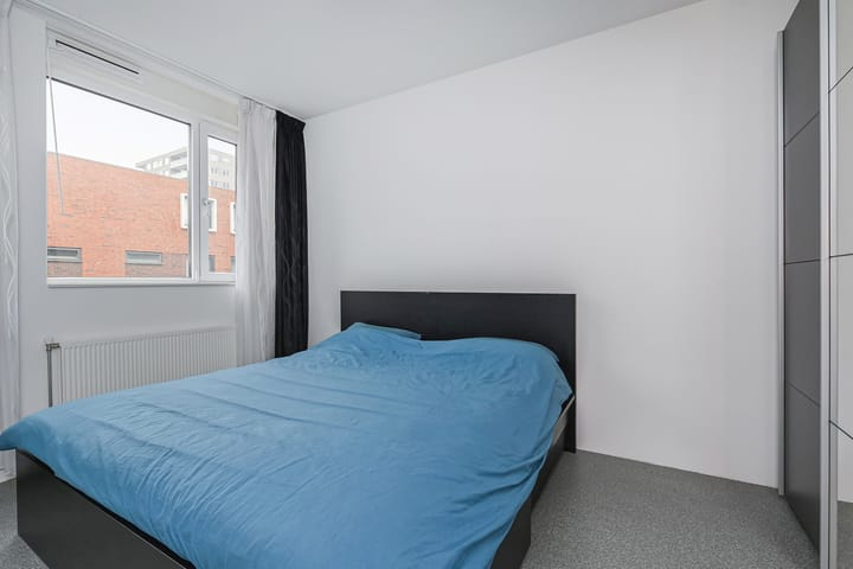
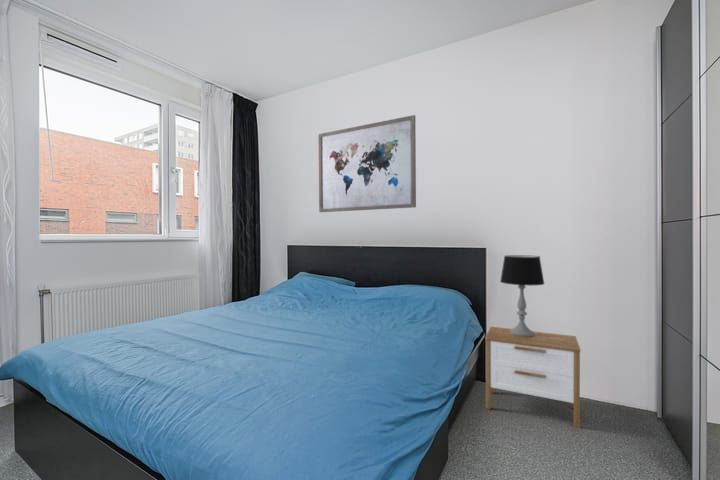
+ nightstand [484,326,582,429]
+ table lamp [499,254,545,337]
+ wall art [318,114,417,213]
